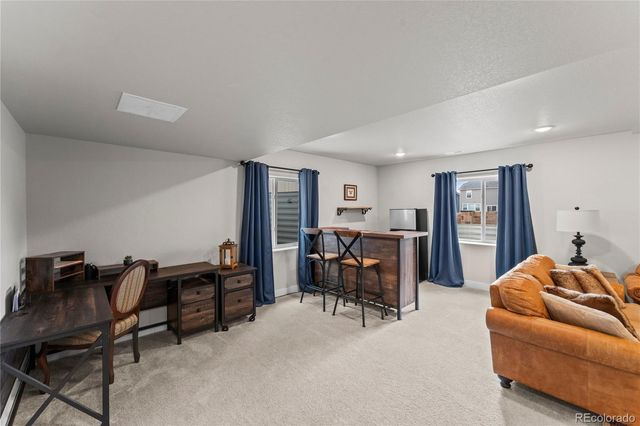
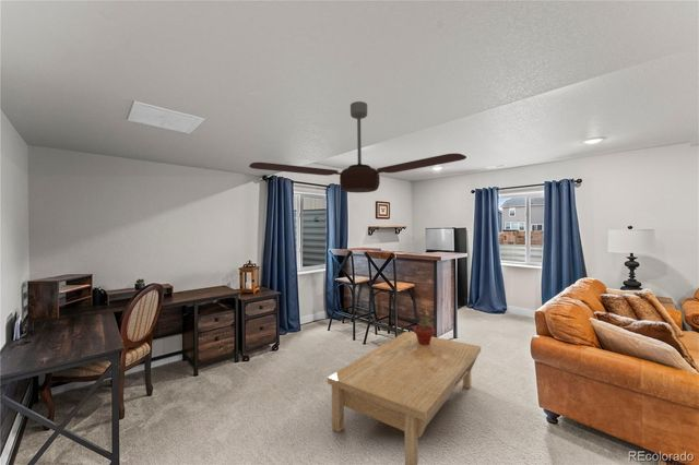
+ ceiling fan [248,100,467,194]
+ potted plant [412,309,438,345]
+ coffee table [327,331,482,465]
